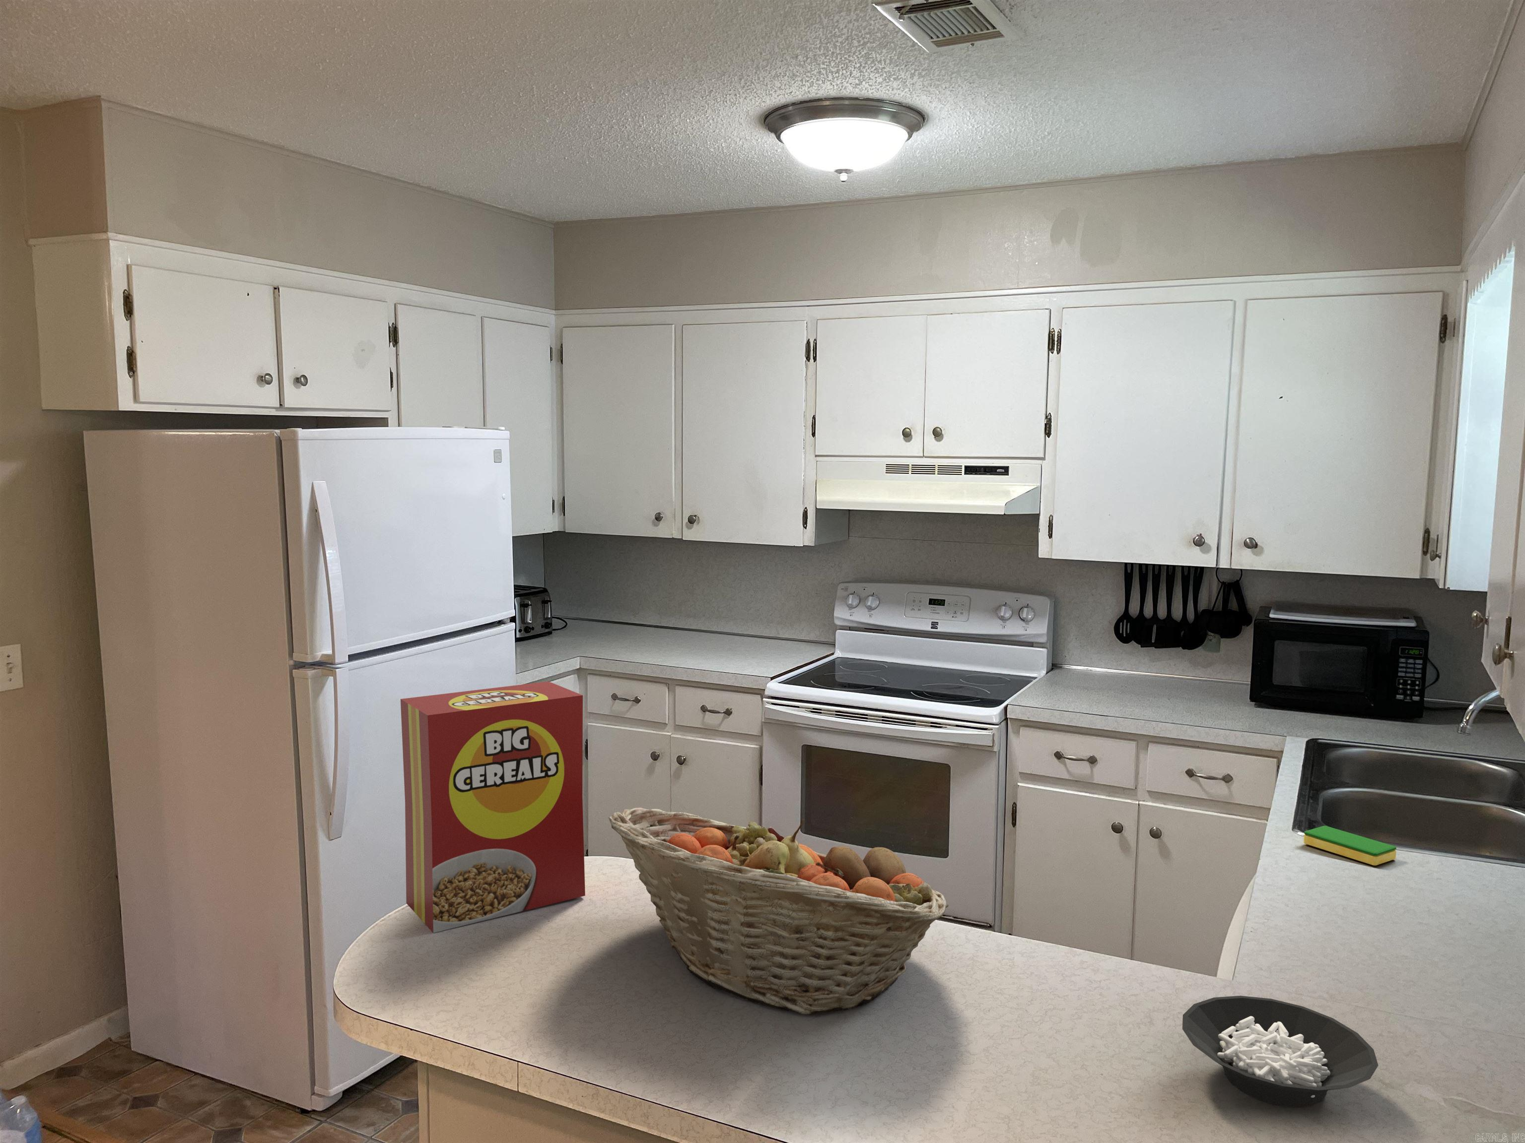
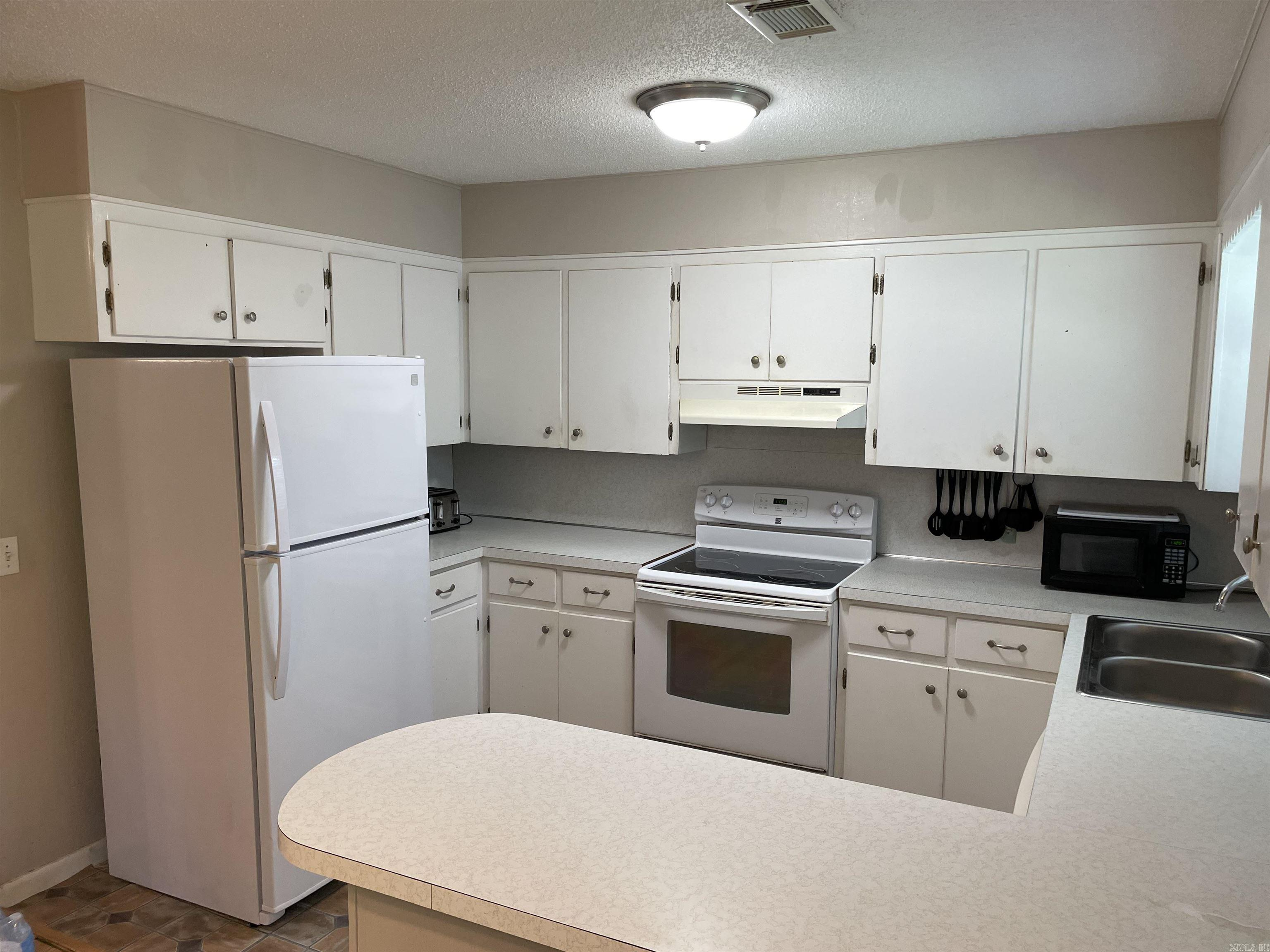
- fruit basket [608,807,949,1016]
- dish sponge [1303,825,1397,866]
- cereal box [400,681,586,933]
- cereal bowl [1182,995,1379,1108]
